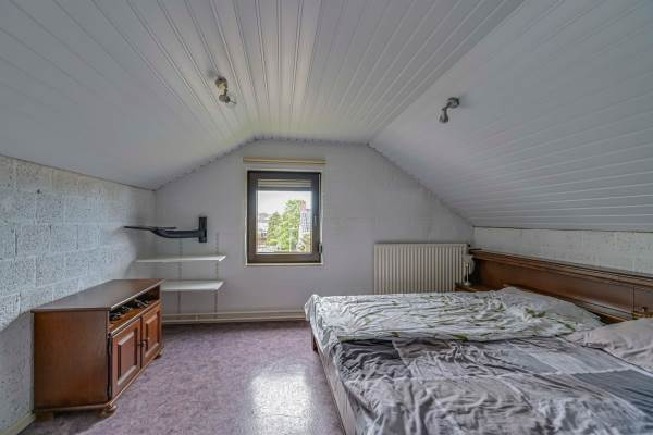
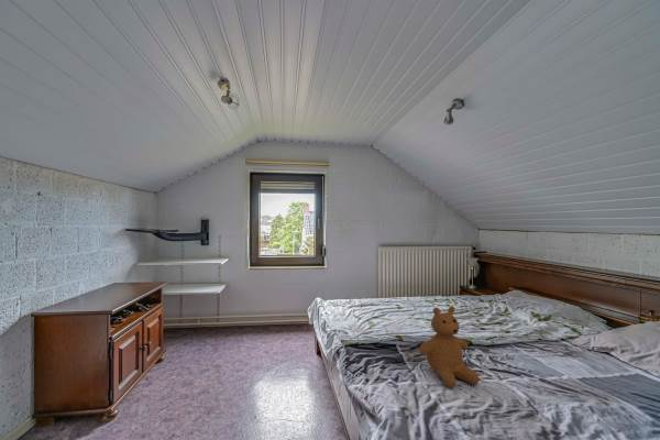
+ teddy bear [418,306,481,388]
